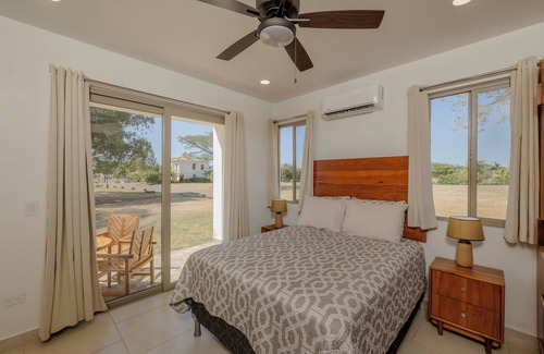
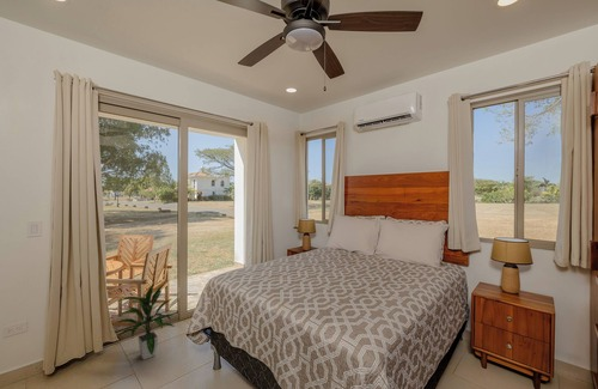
+ indoor plant [111,282,176,360]
